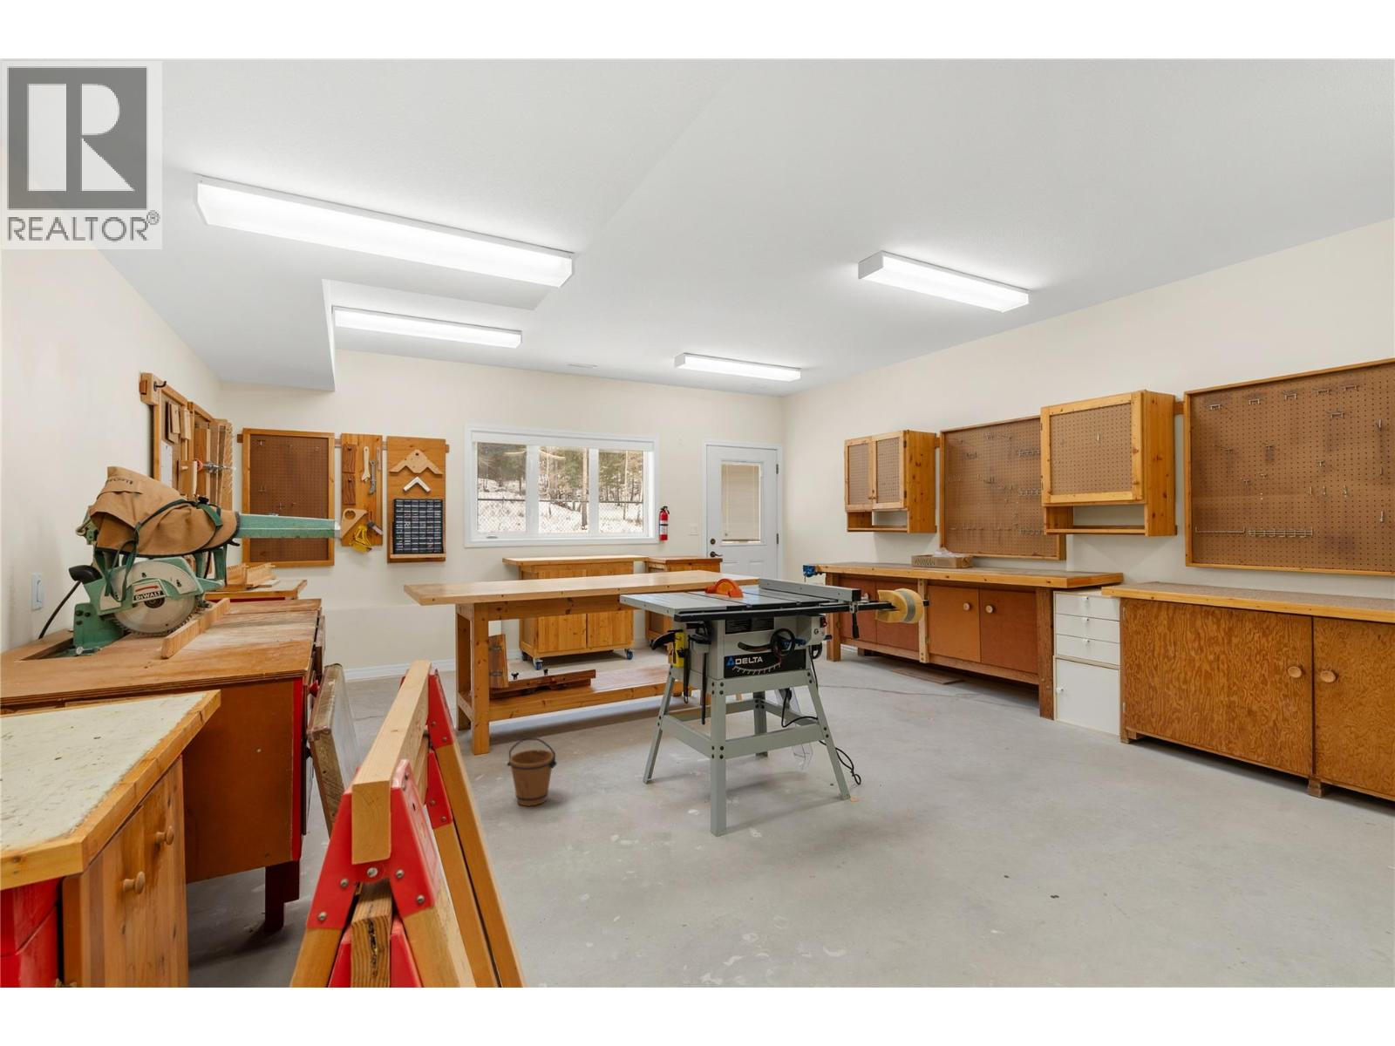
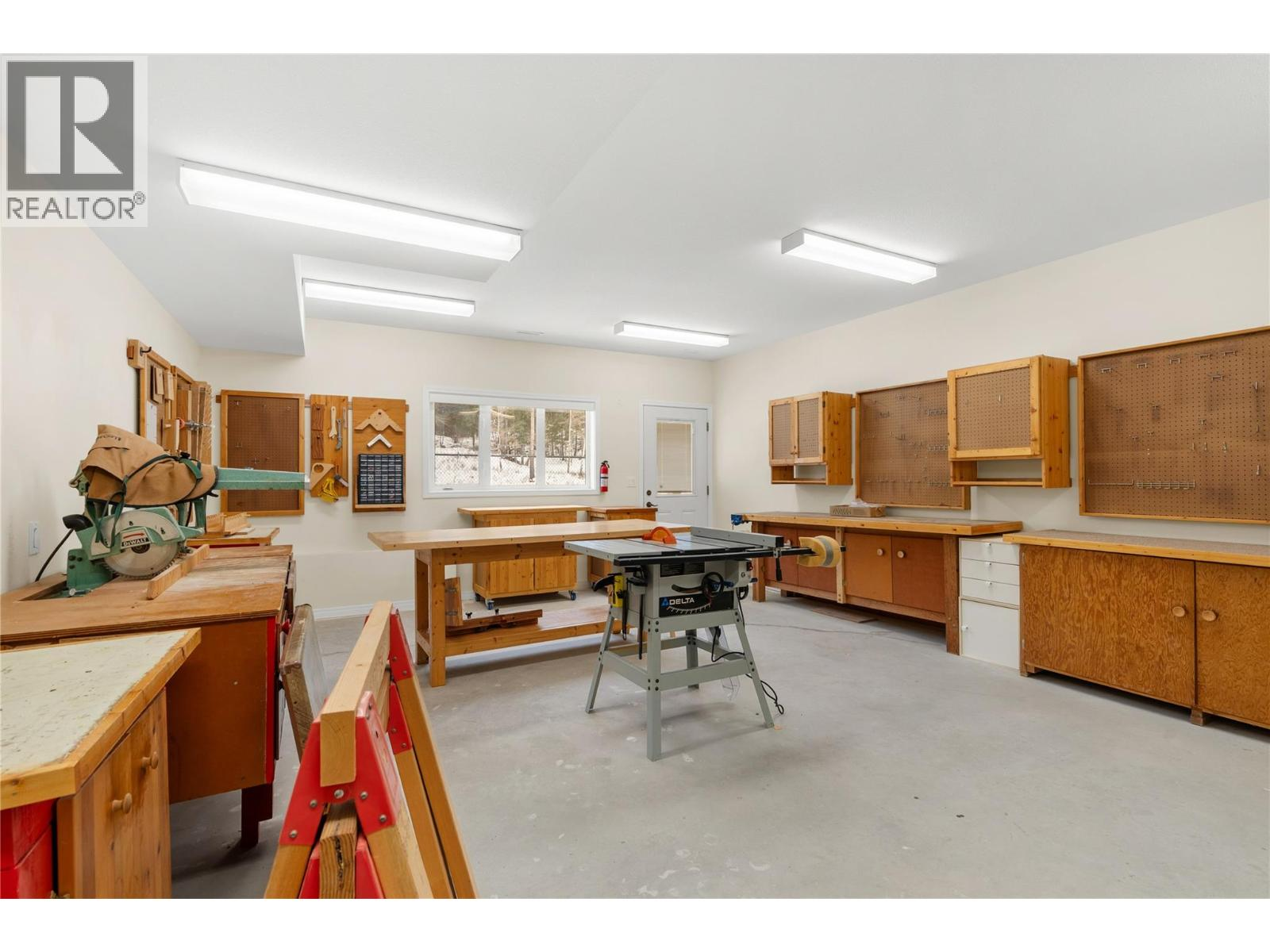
- bucket [505,736,558,808]
